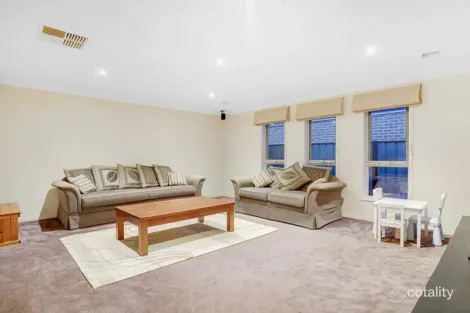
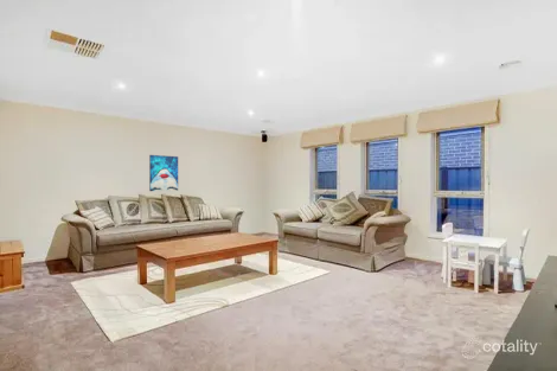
+ wall art [148,154,179,192]
